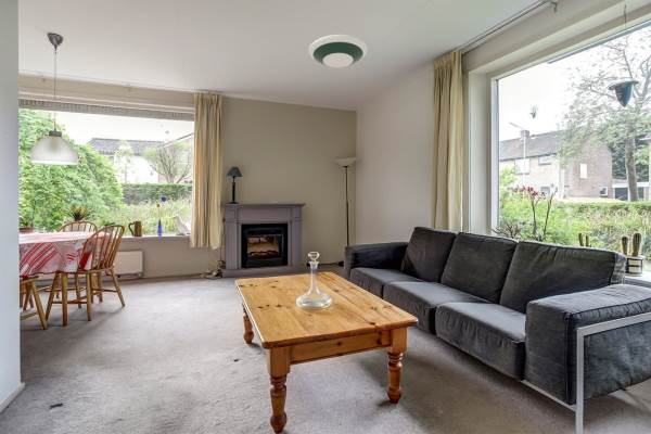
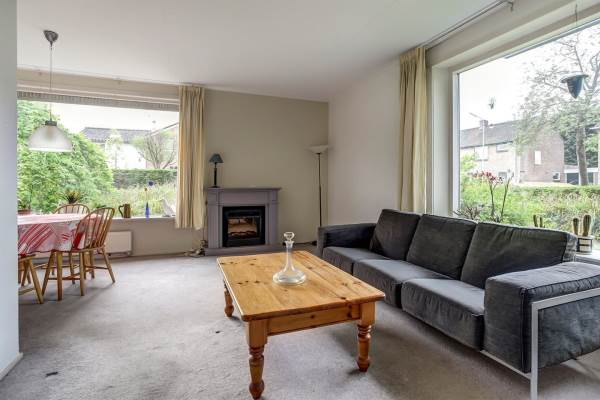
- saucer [307,34,369,68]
